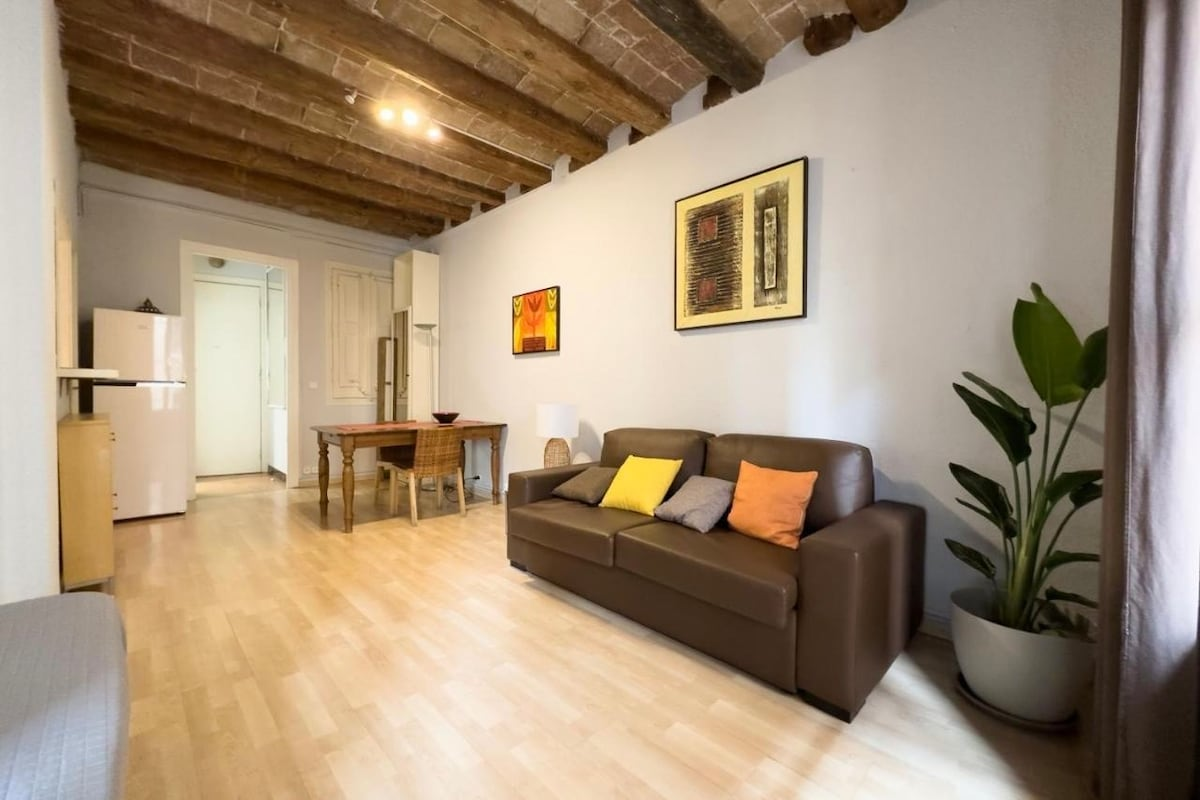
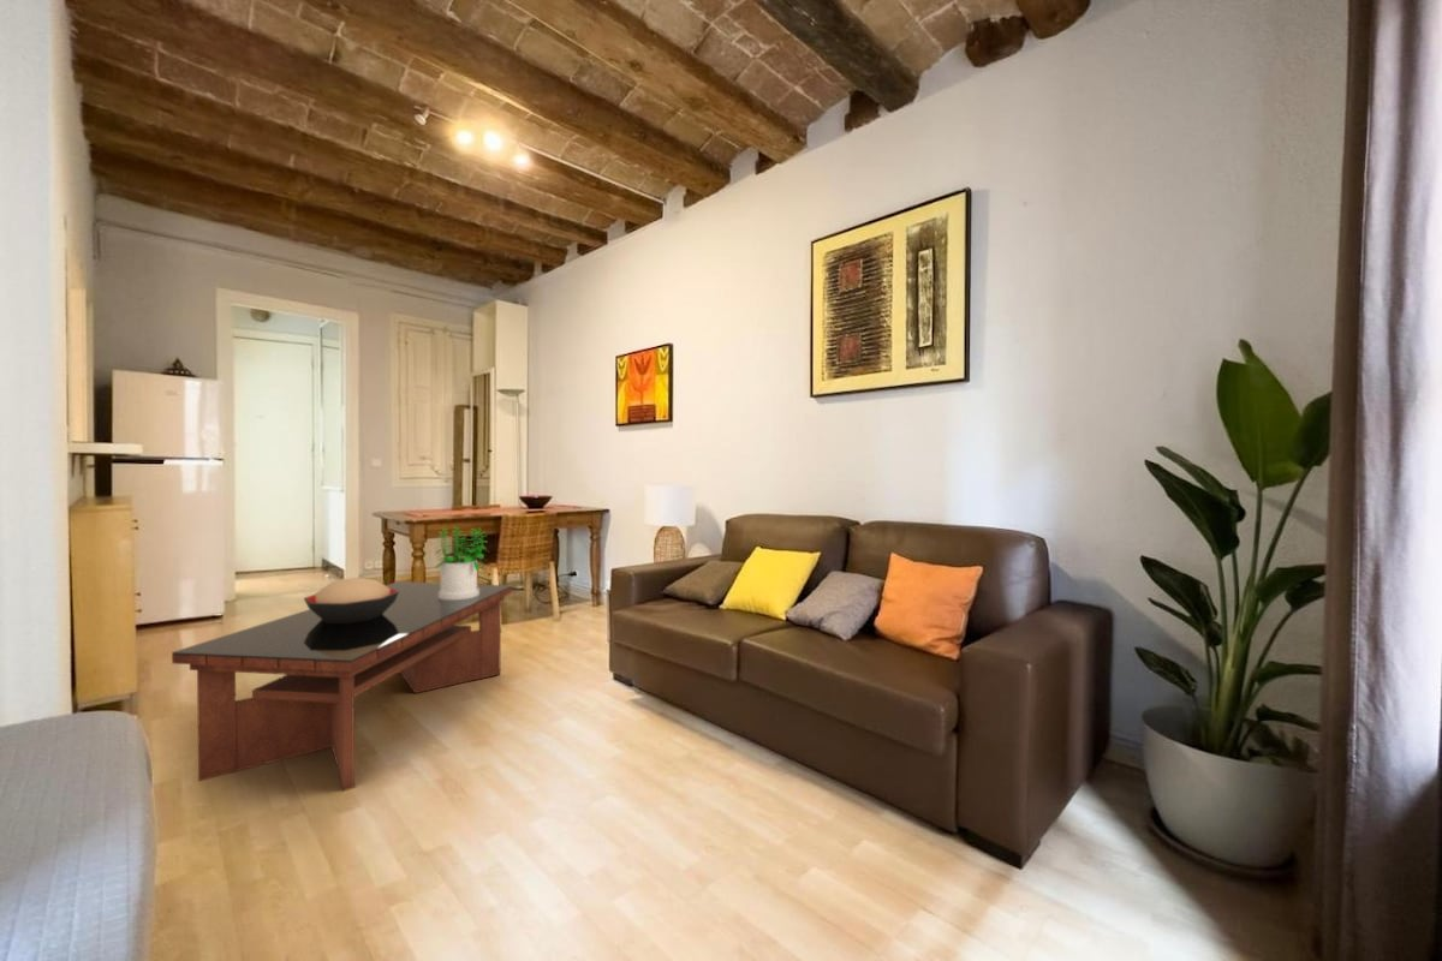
+ potted plant [433,525,489,599]
+ coffee table [171,580,513,792]
+ decorative bowl [303,577,399,623]
